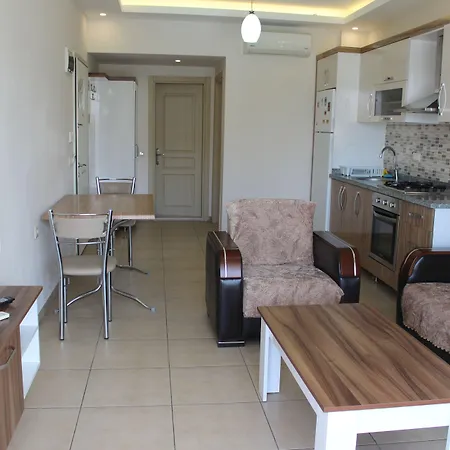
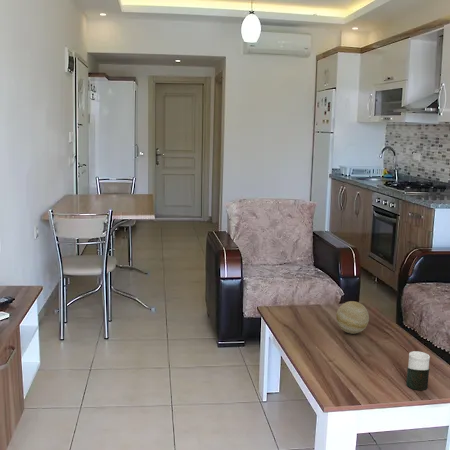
+ decorative ball [335,300,370,335]
+ cup [405,350,431,391]
